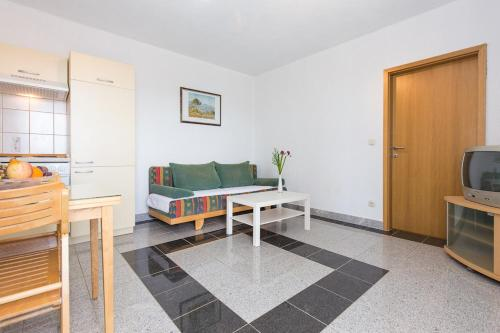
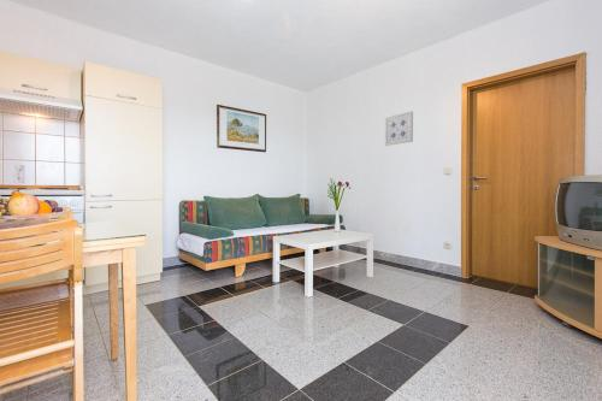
+ wall art [384,110,414,147]
